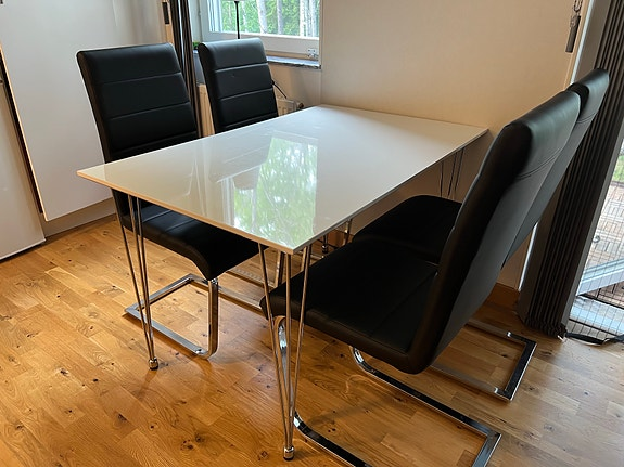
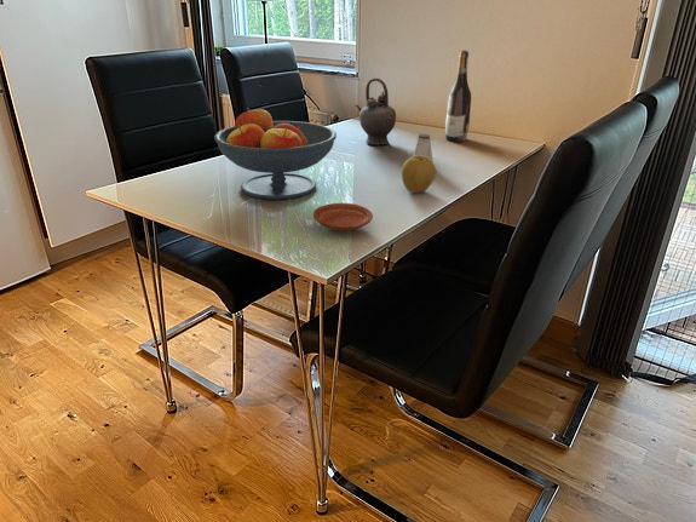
+ saltshaker [413,133,433,162]
+ fruit [401,155,437,194]
+ plate [312,202,374,233]
+ teapot [355,76,397,145]
+ fruit bowl [213,107,338,200]
+ wine bottle [444,50,472,143]
